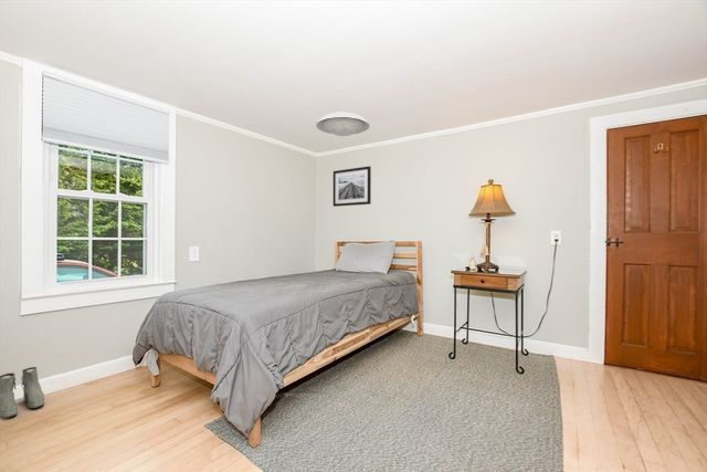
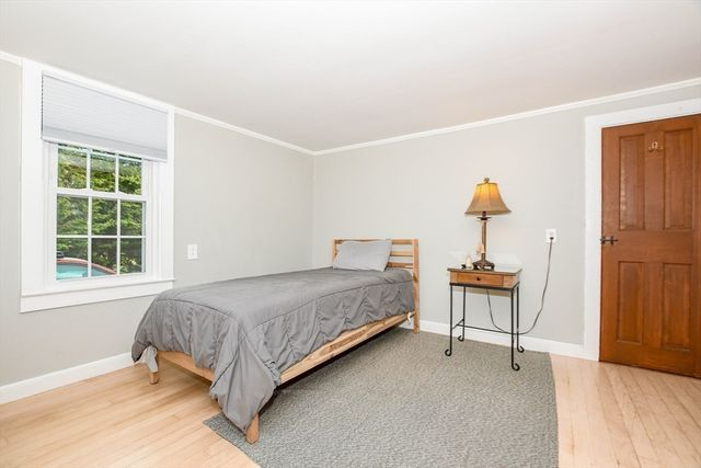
- boots [0,366,45,419]
- ceiling light [315,112,371,137]
- wall art [333,165,372,208]
